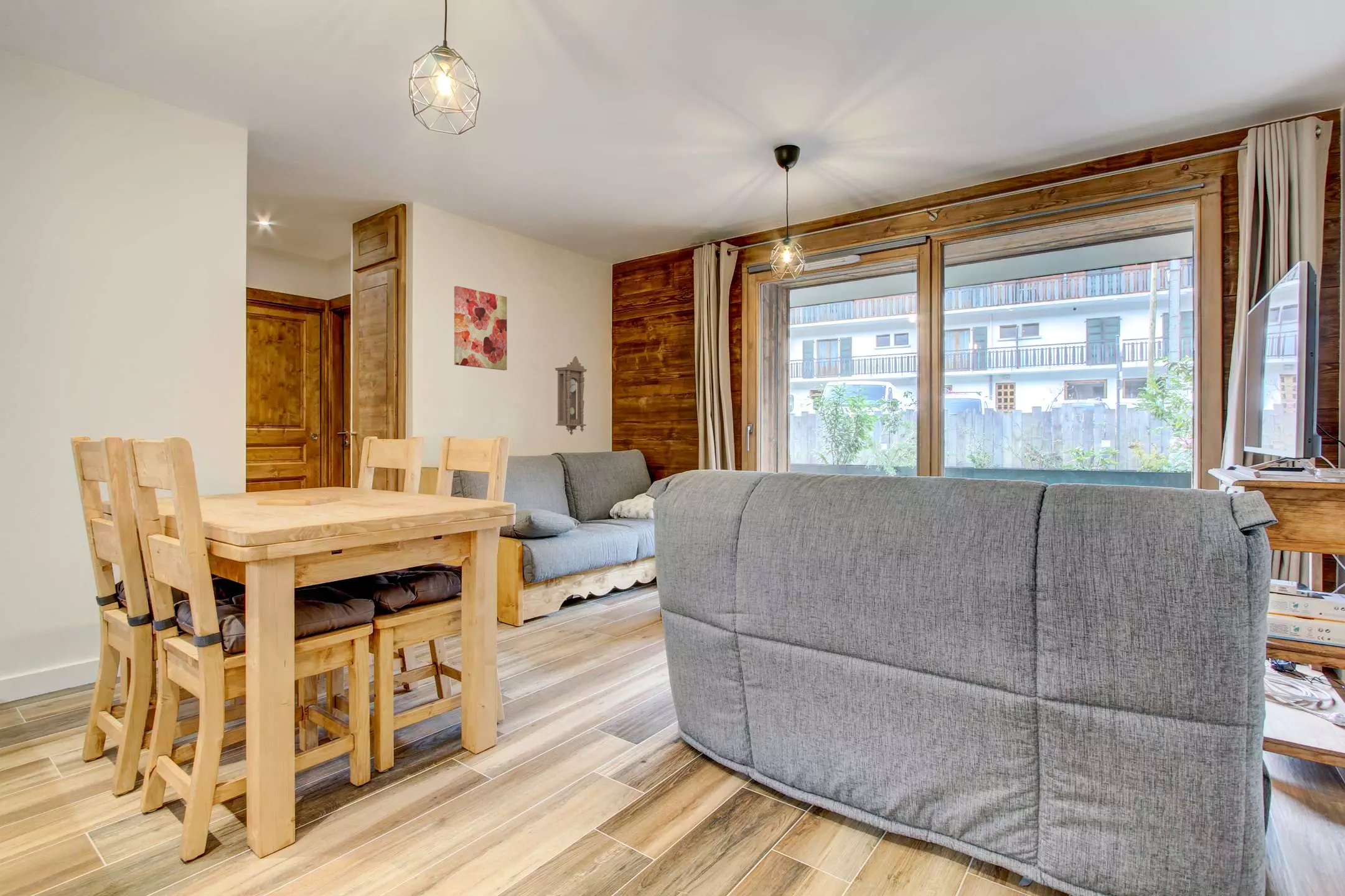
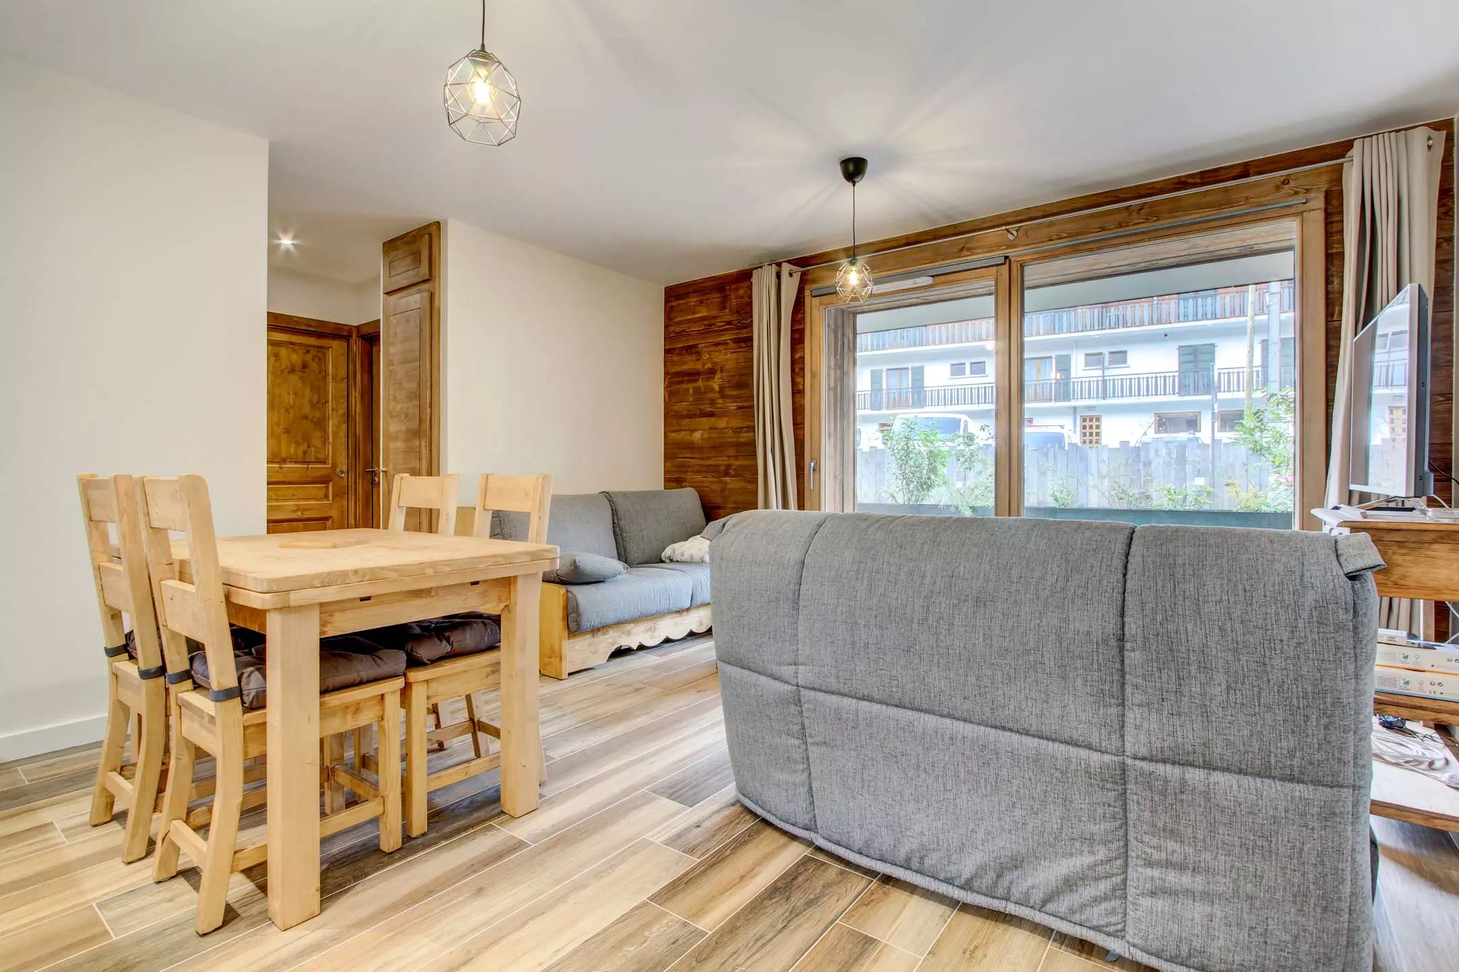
- wall art [454,286,507,371]
- pendulum clock [555,356,588,436]
